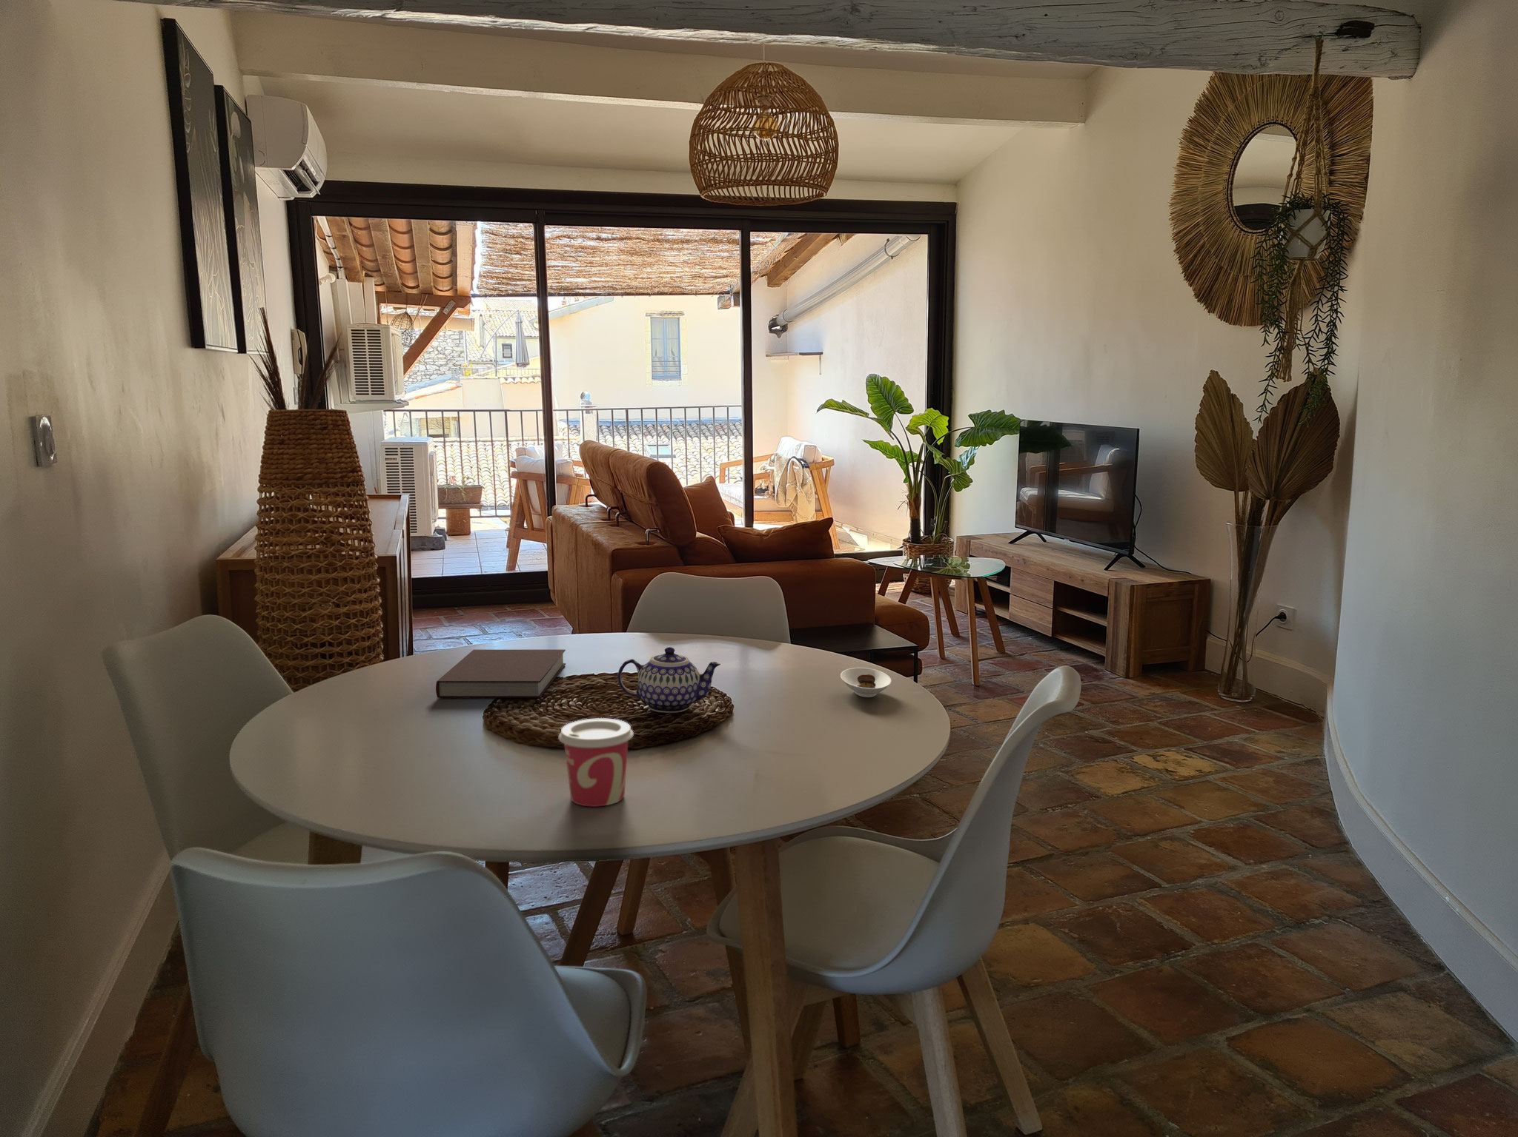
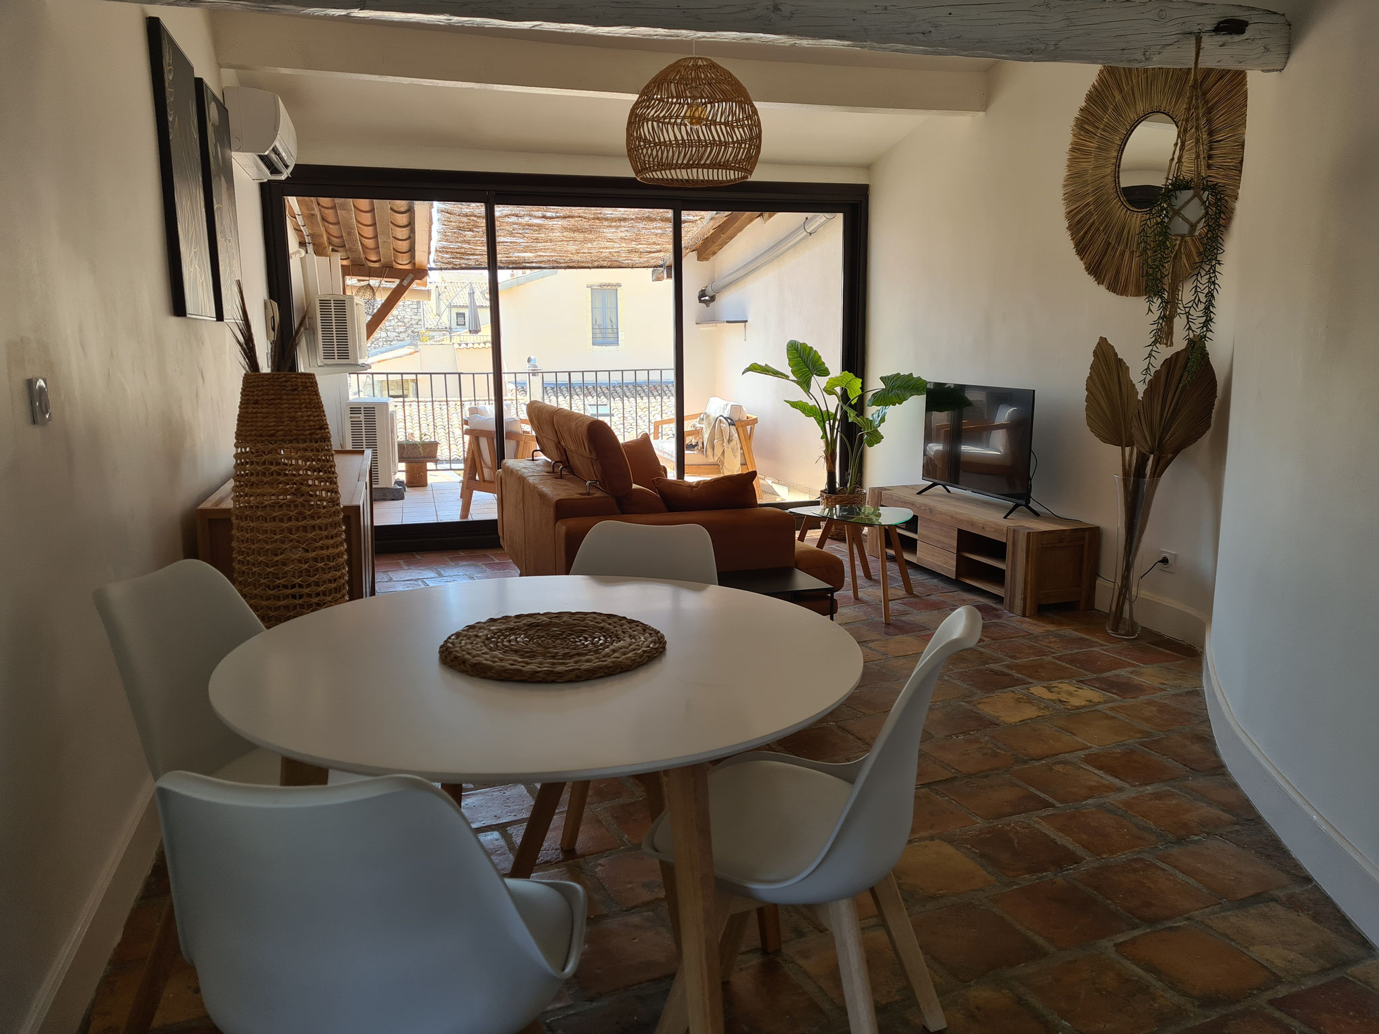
- teapot [617,646,721,713]
- saucer [840,666,892,697]
- notebook [435,650,567,699]
- cup [557,718,635,807]
